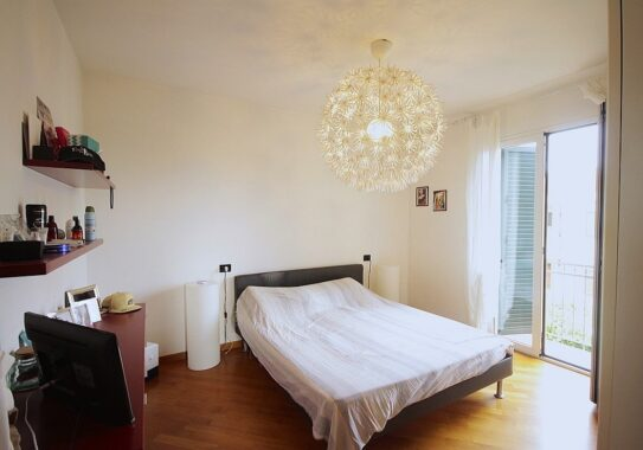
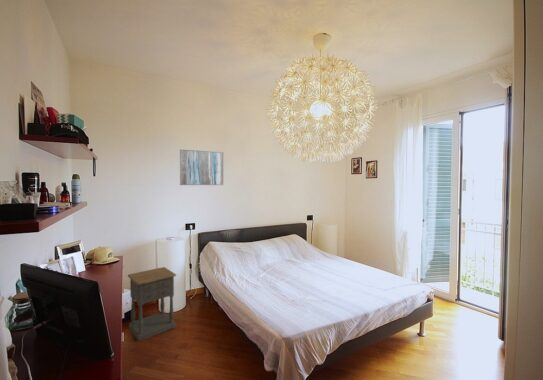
+ nightstand [127,266,177,342]
+ wall art [179,149,224,186]
